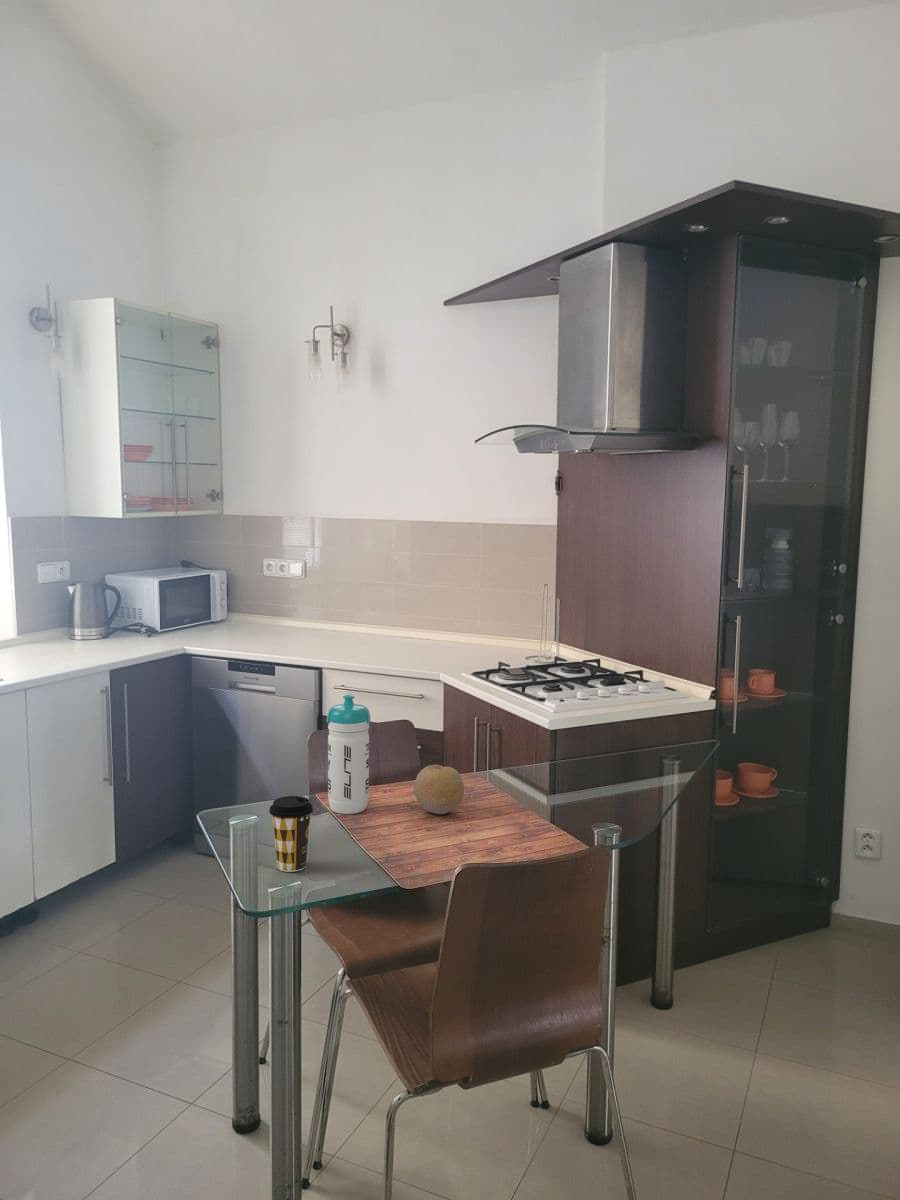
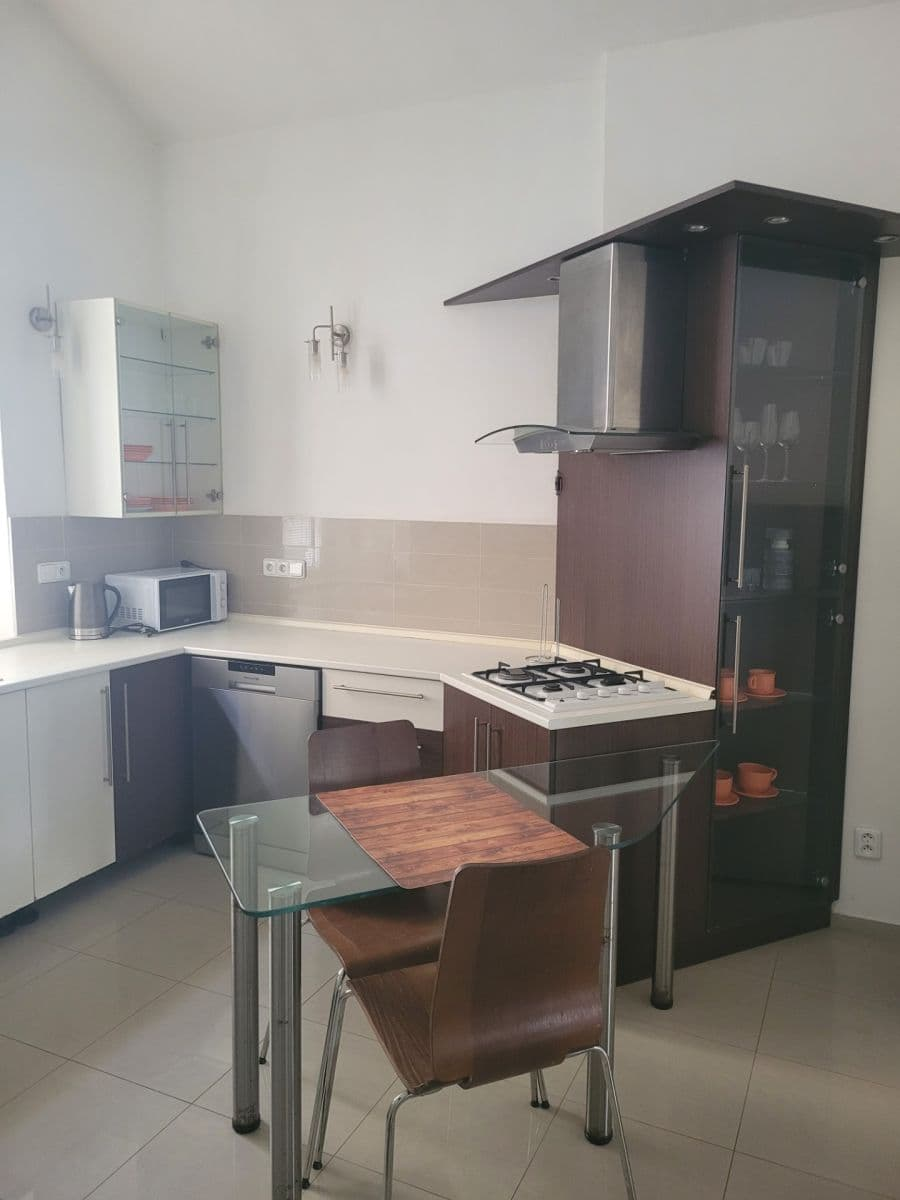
- water bottle [326,694,372,815]
- fruit [413,764,465,815]
- coffee cup [268,795,314,873]
